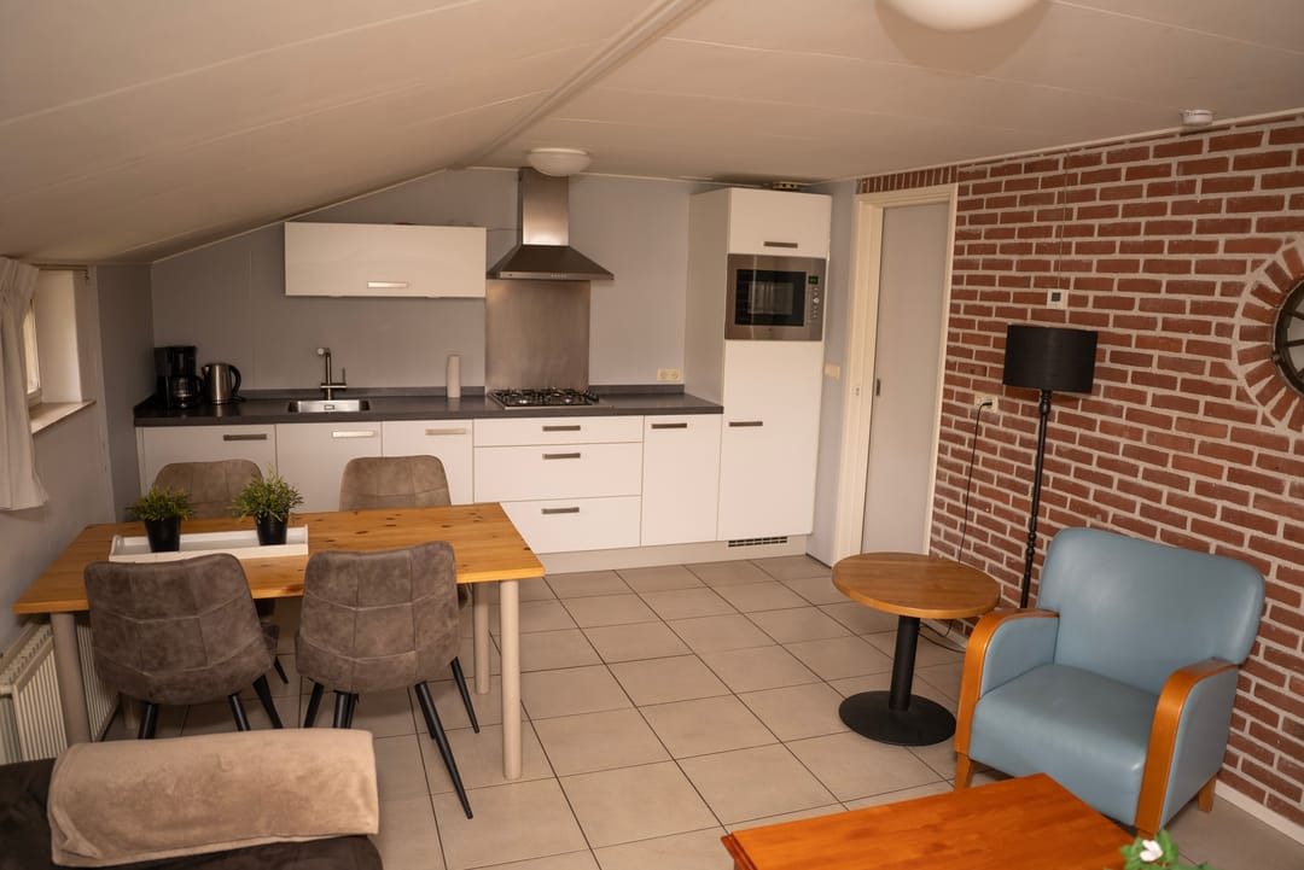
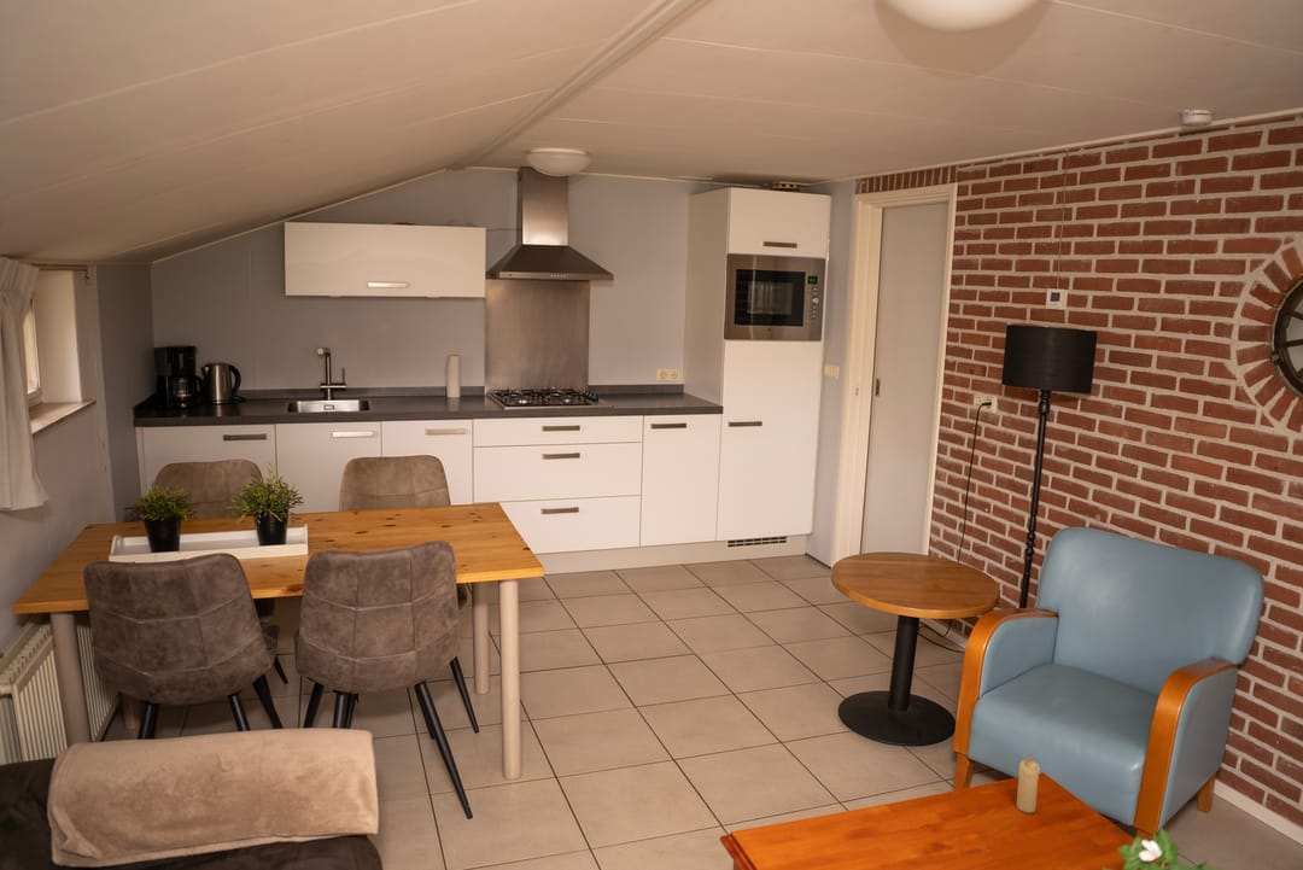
+ candle [1016,754,1041,813]
